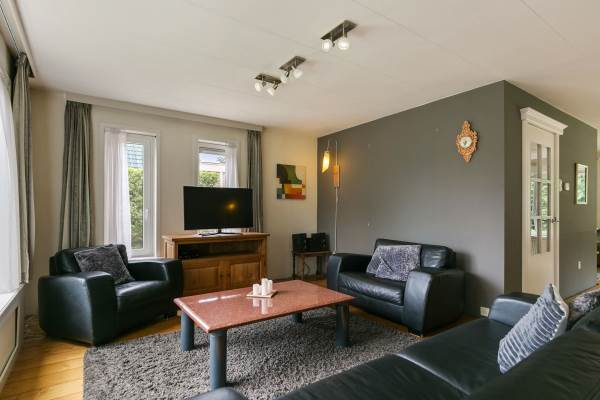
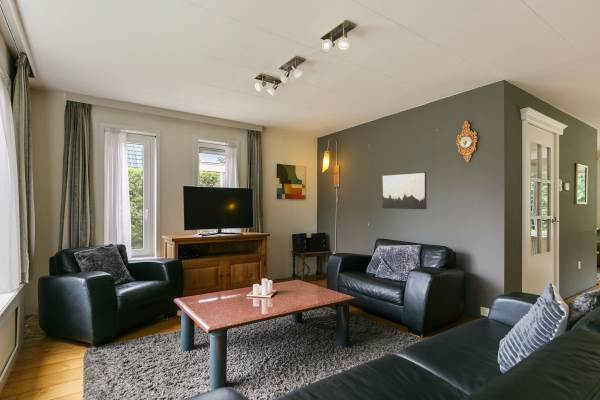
+ wall art [381,171,427,210]
